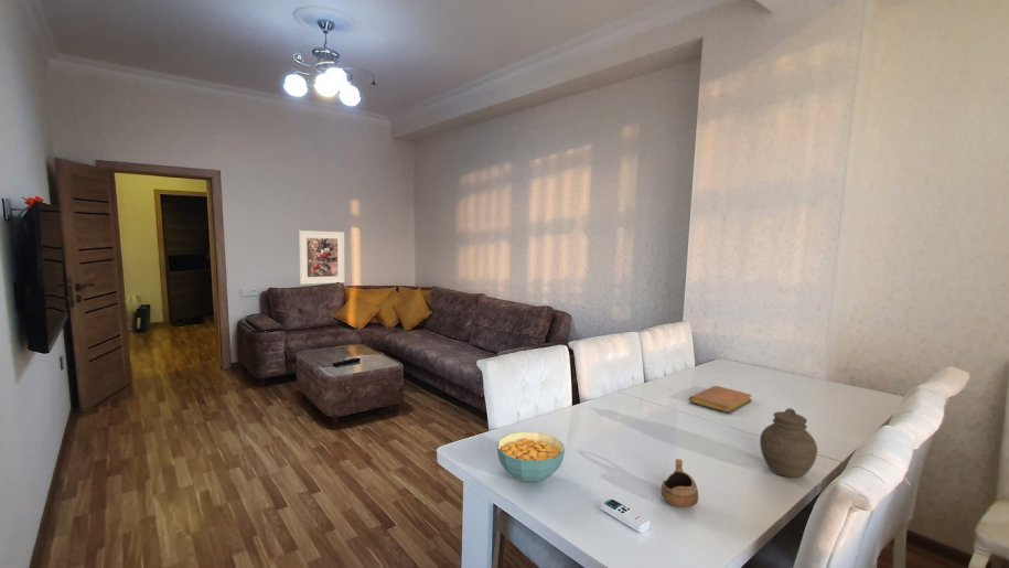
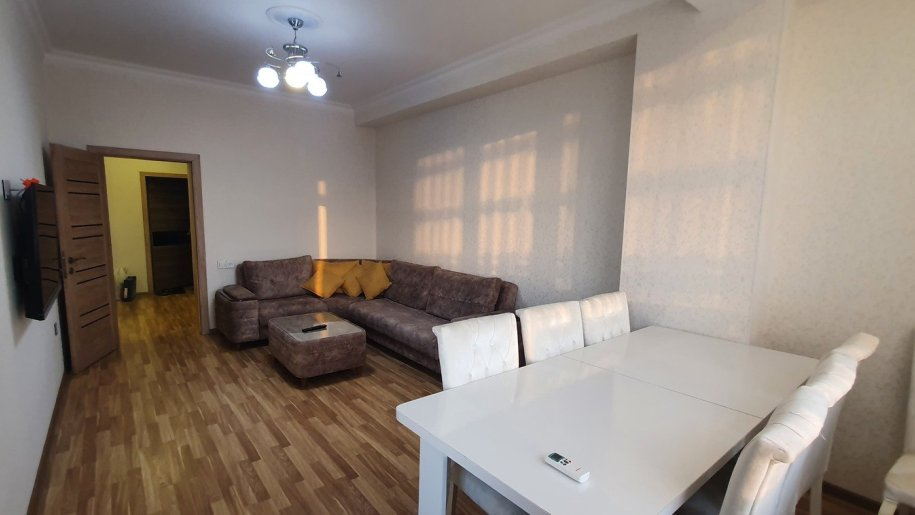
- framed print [298,229,346,286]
- notebook [688,385,753,414]
- cereal bowl [496,431,566,484]
- jar [759,407,818,479]
- cup [661,458,699,508]
